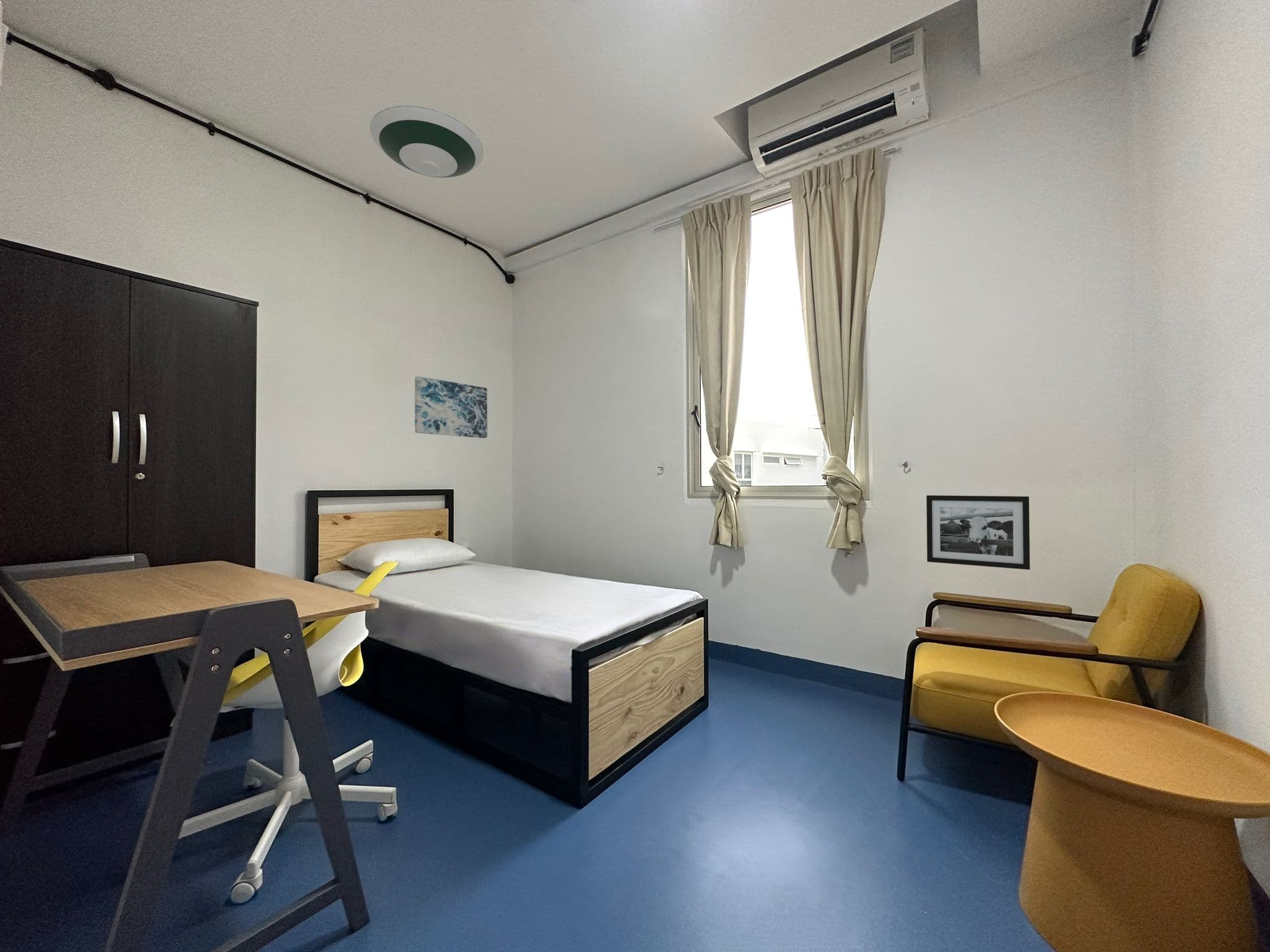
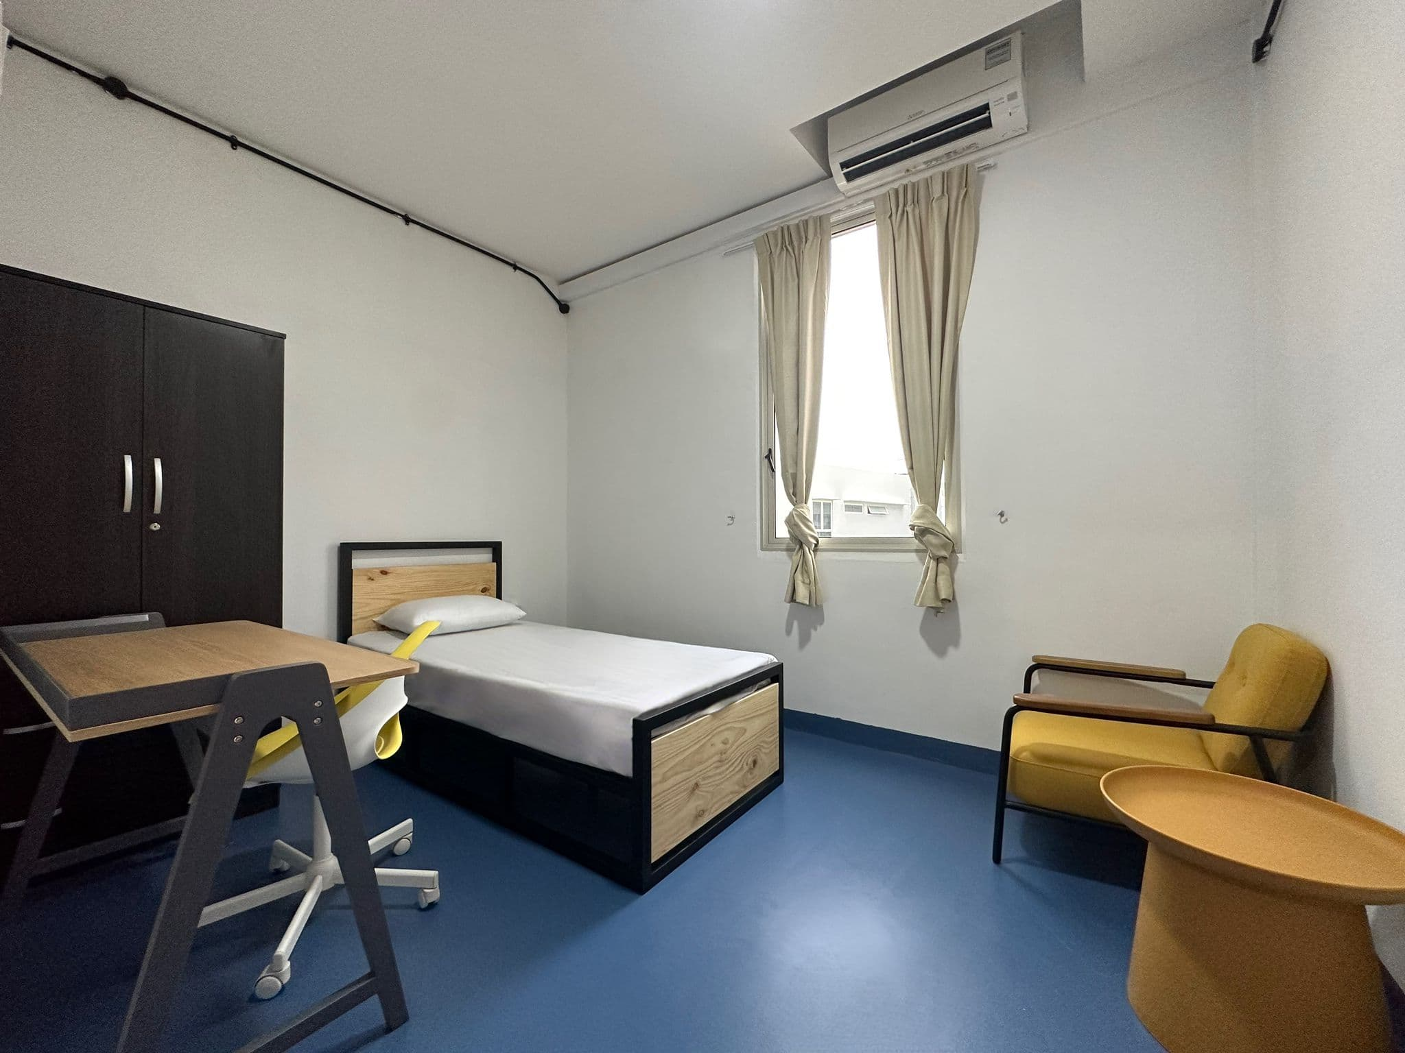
- wall art [414,376,488,439]
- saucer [370,105,484,179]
- picture frame [926,495,1031,570]
